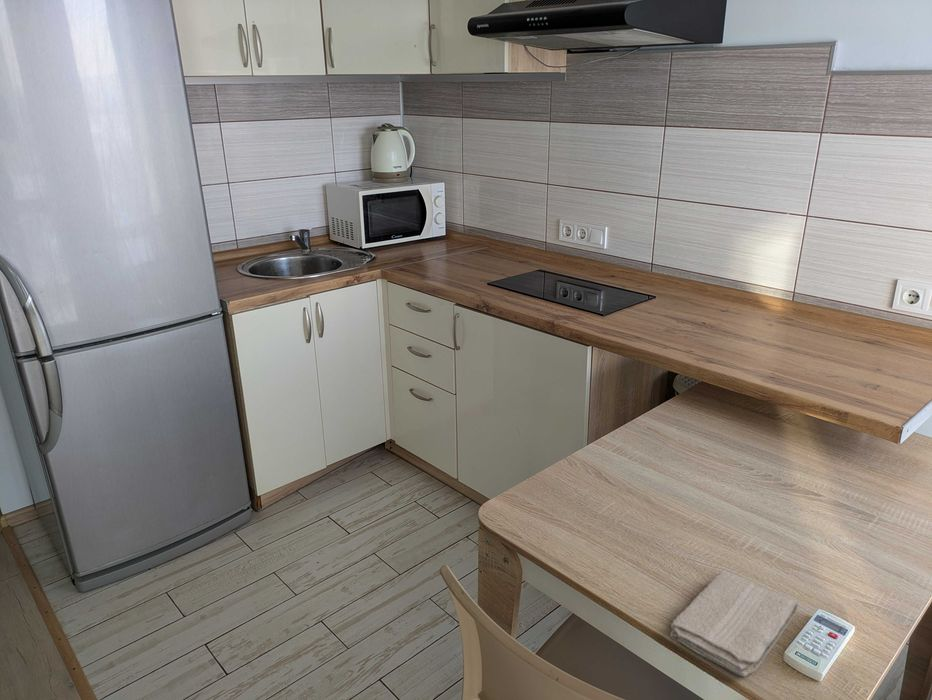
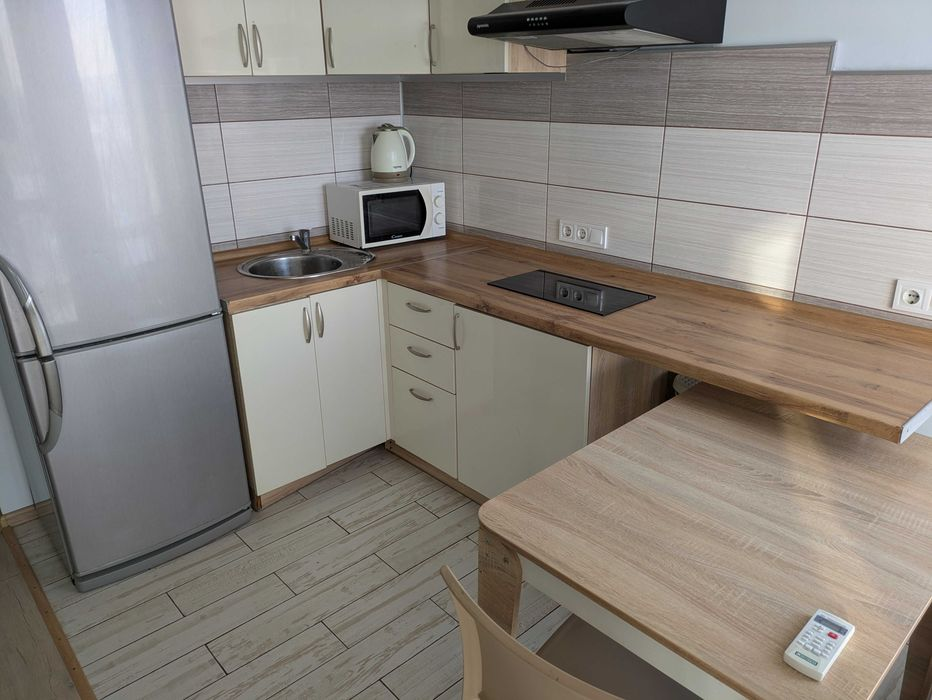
- washcloth [669,570,799,678]
